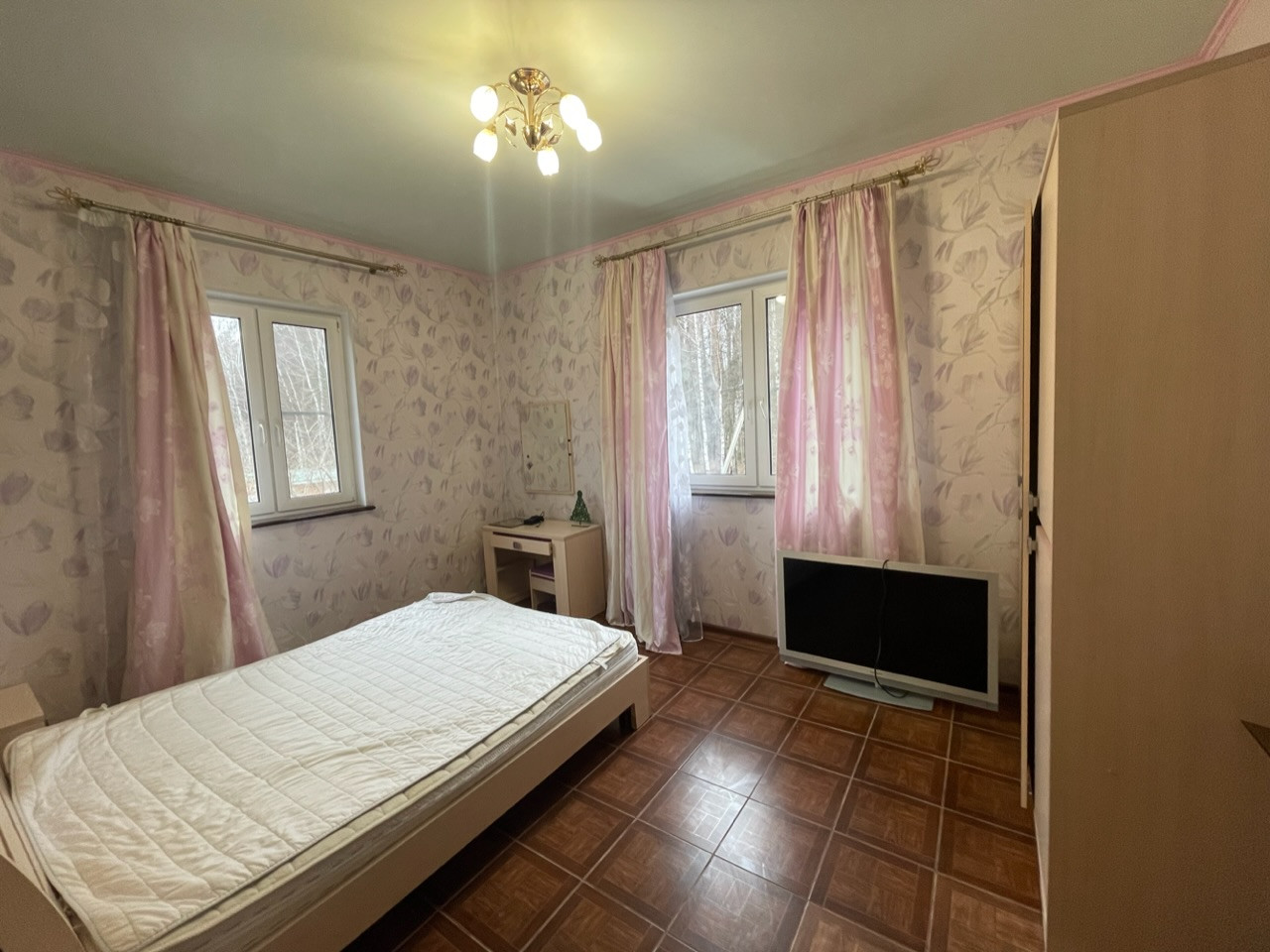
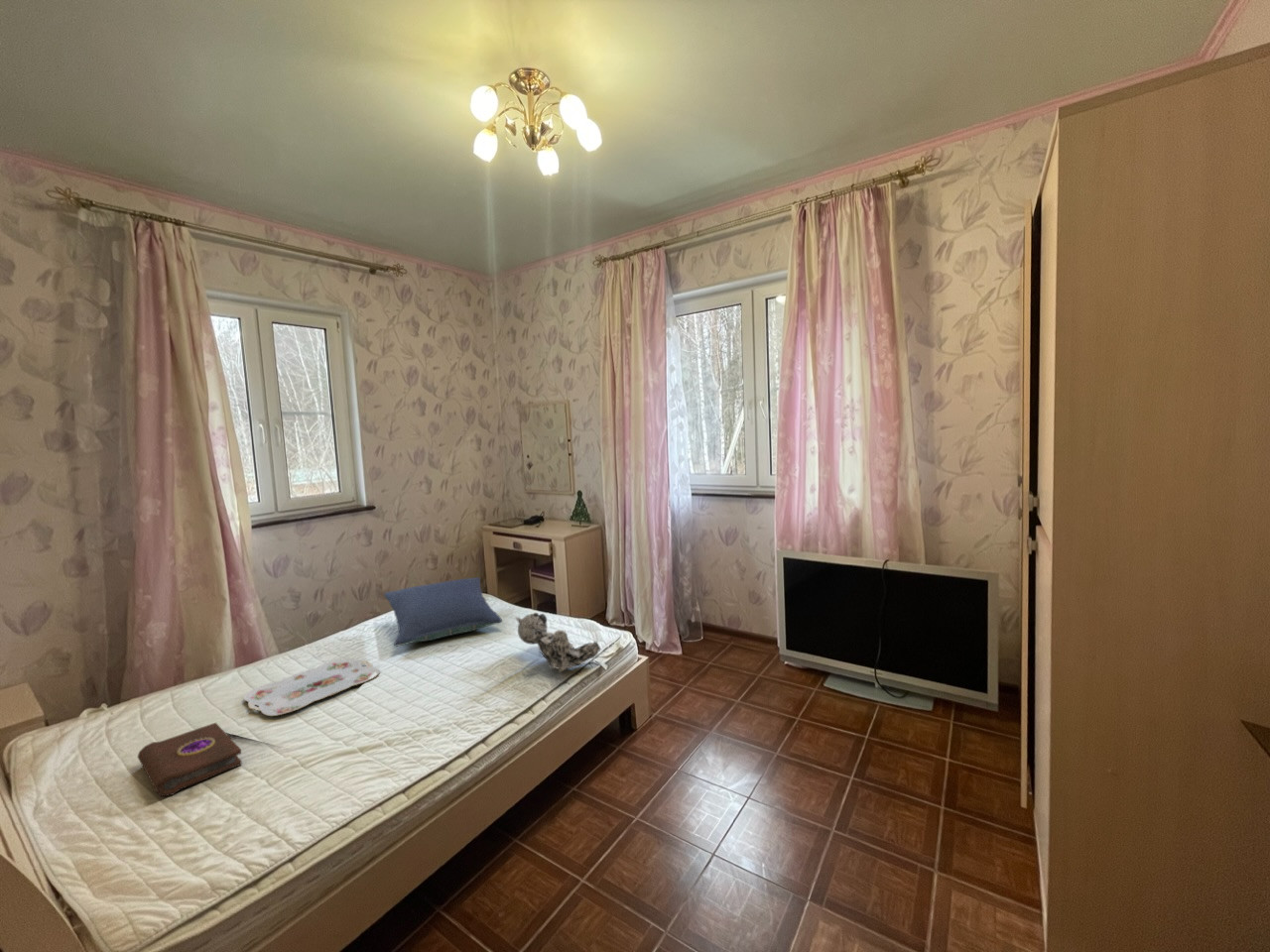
+ book [137,722,243,797]
+ teddy bear [514,612,601,672]
+ pillow [383,576,503,648]
+ serving tray [242,657,381,717]
